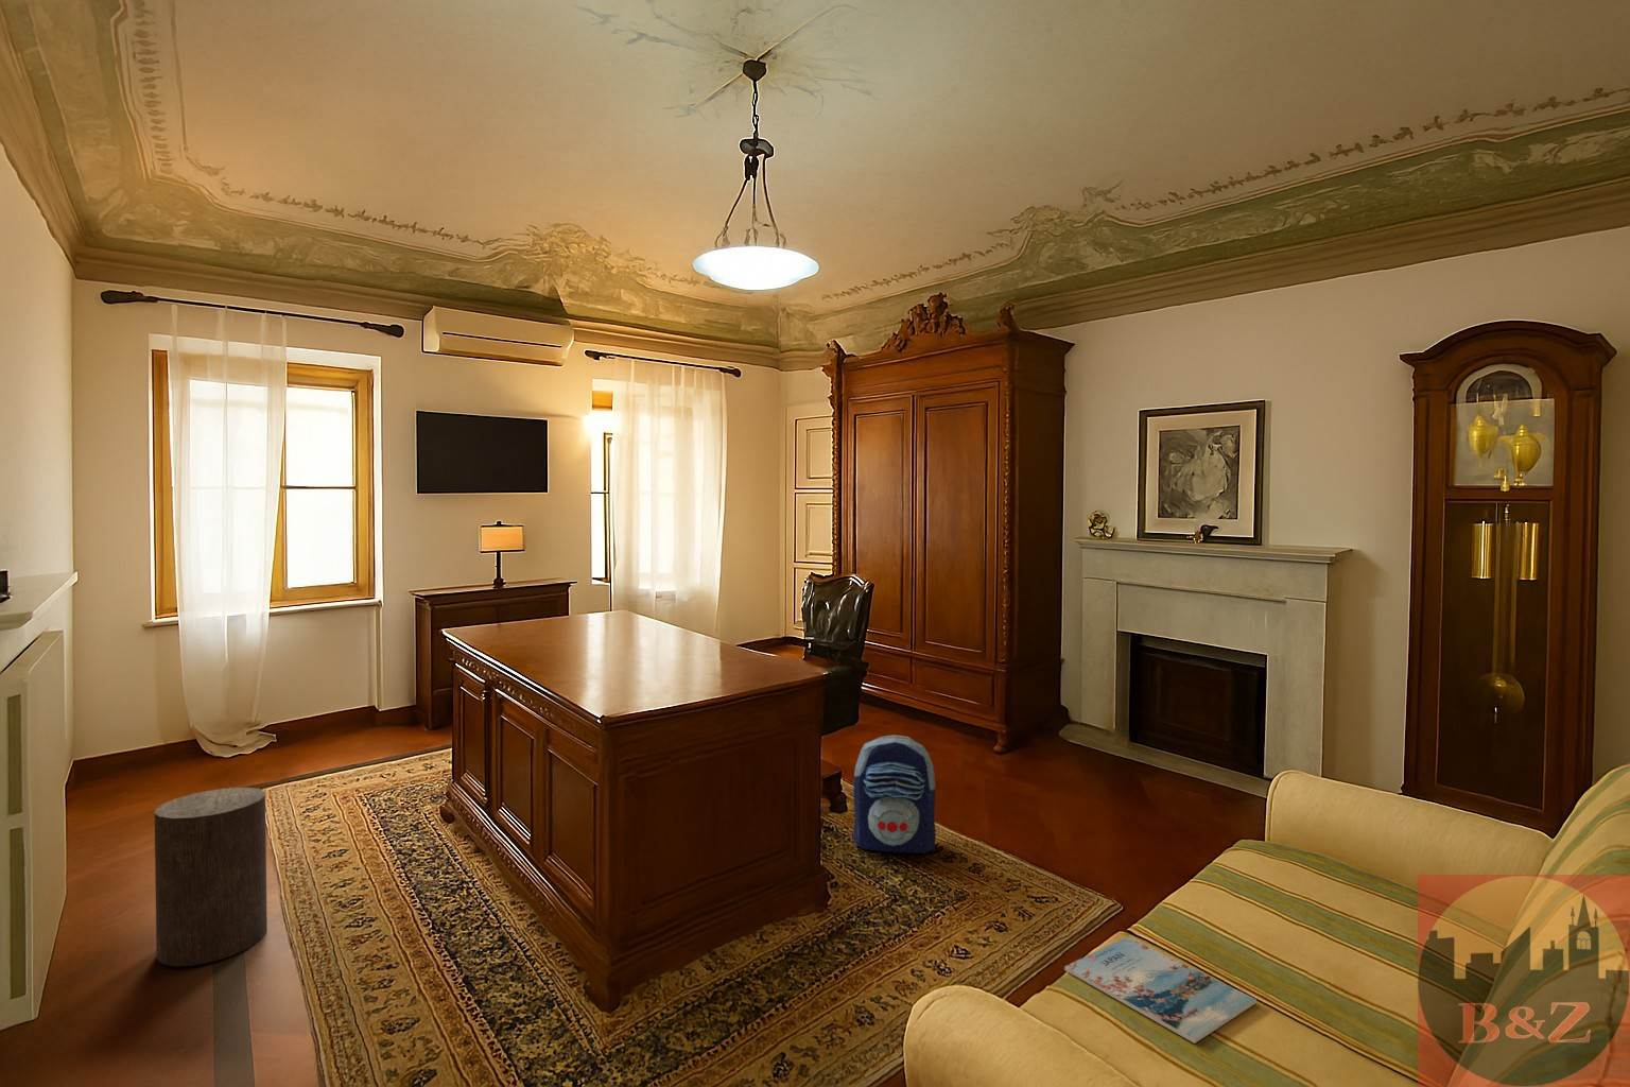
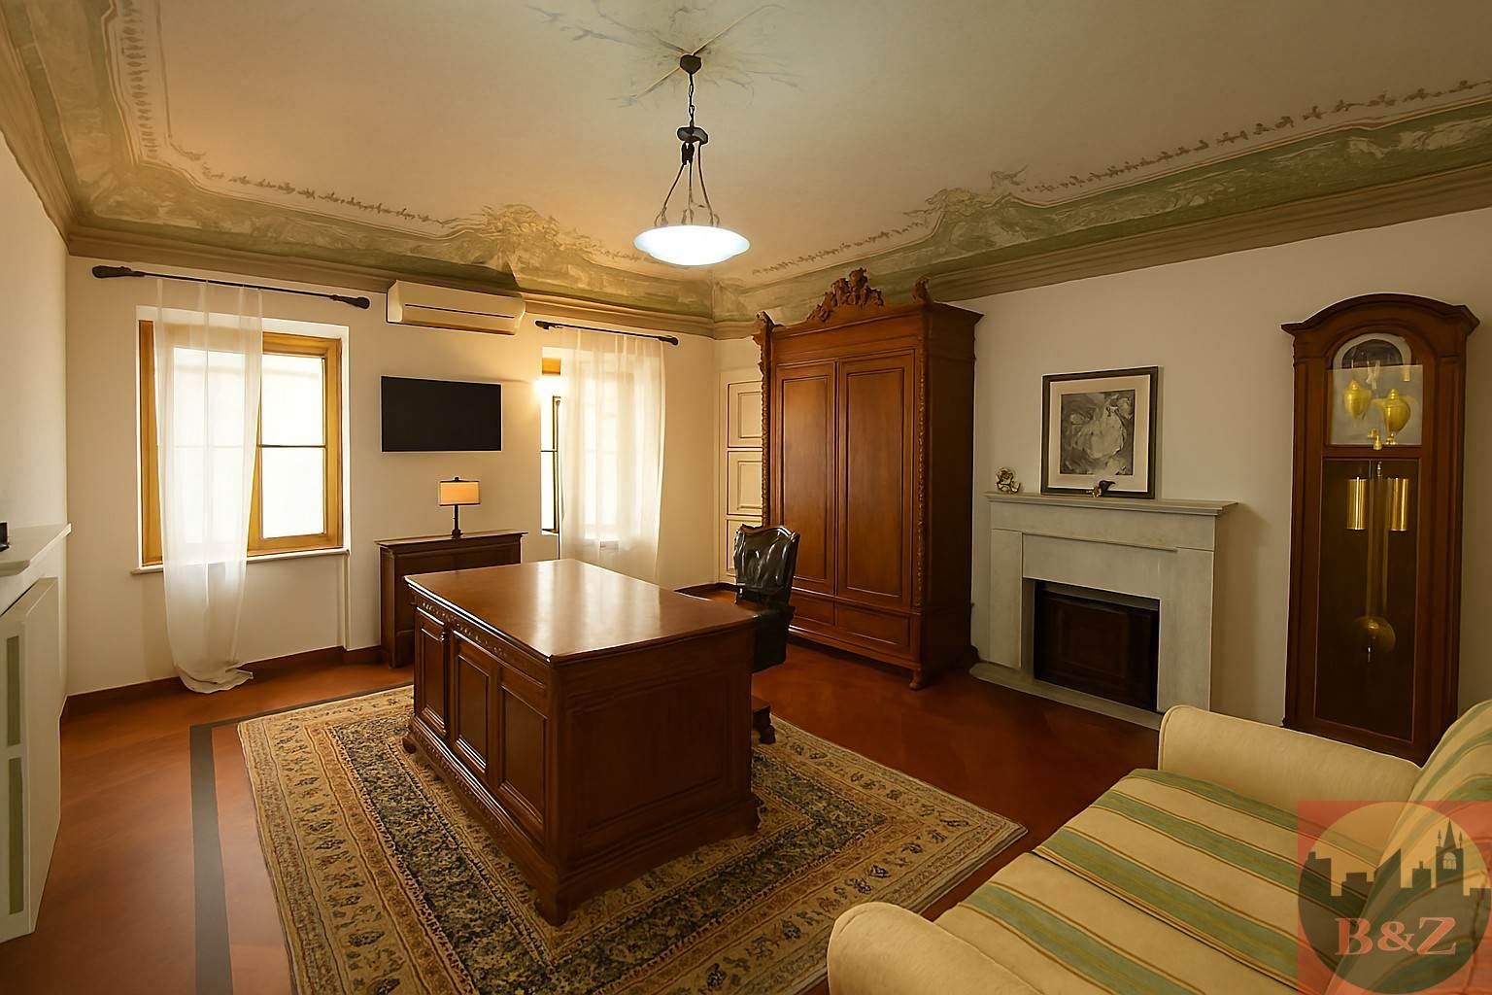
- magazine [1064,937,1258,1045]
- backpack [853,735,939,854]
- stool [154,786,268,968]
